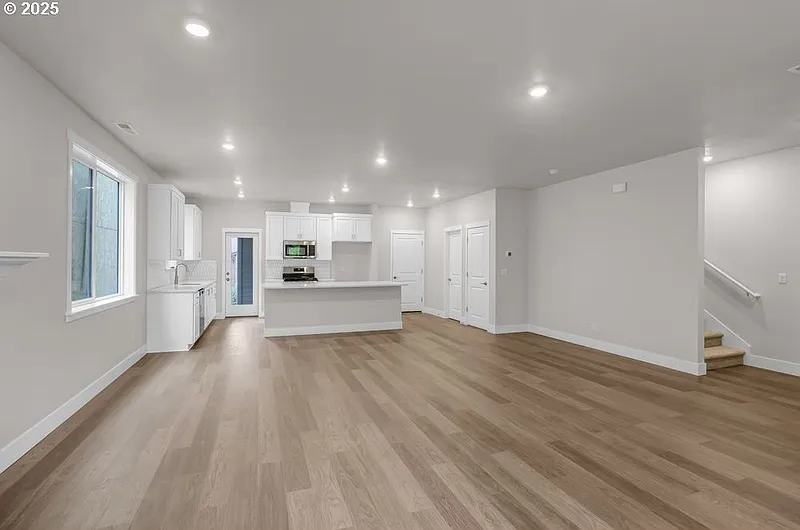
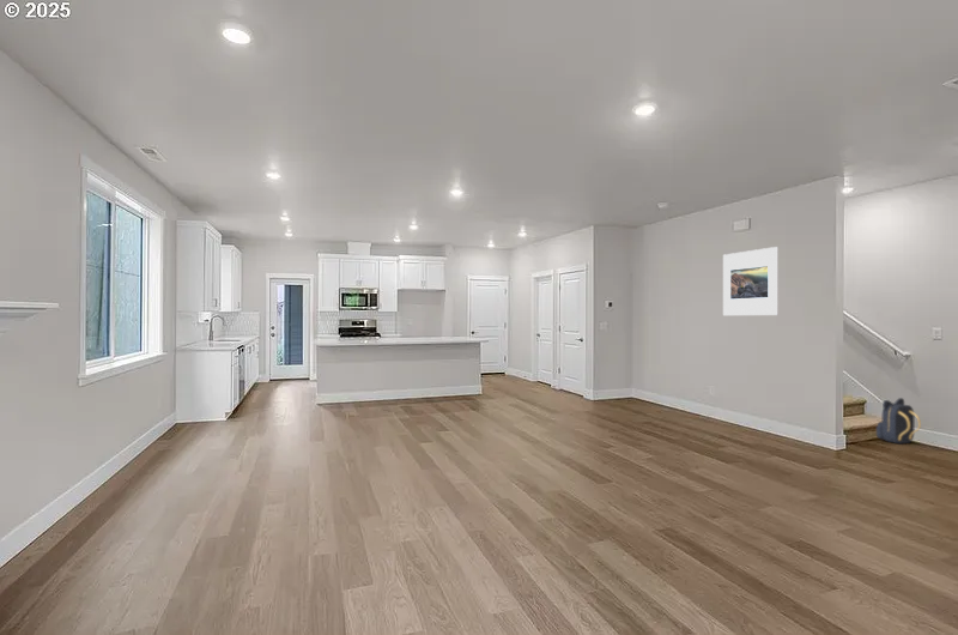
+ backpack [875,397,922,444]
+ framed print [722,246,780,316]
